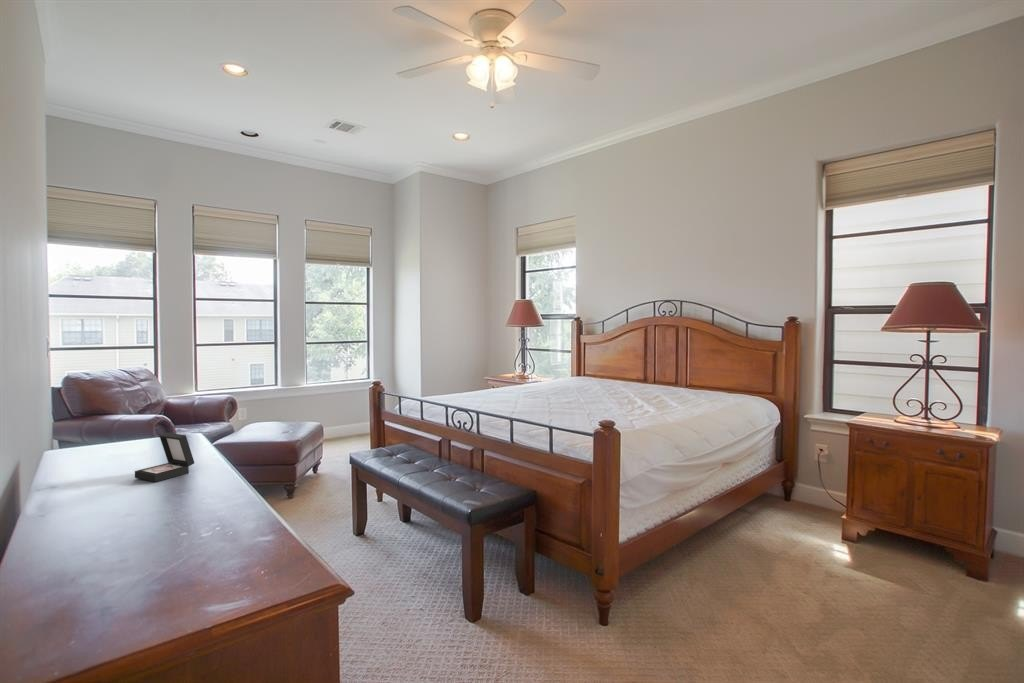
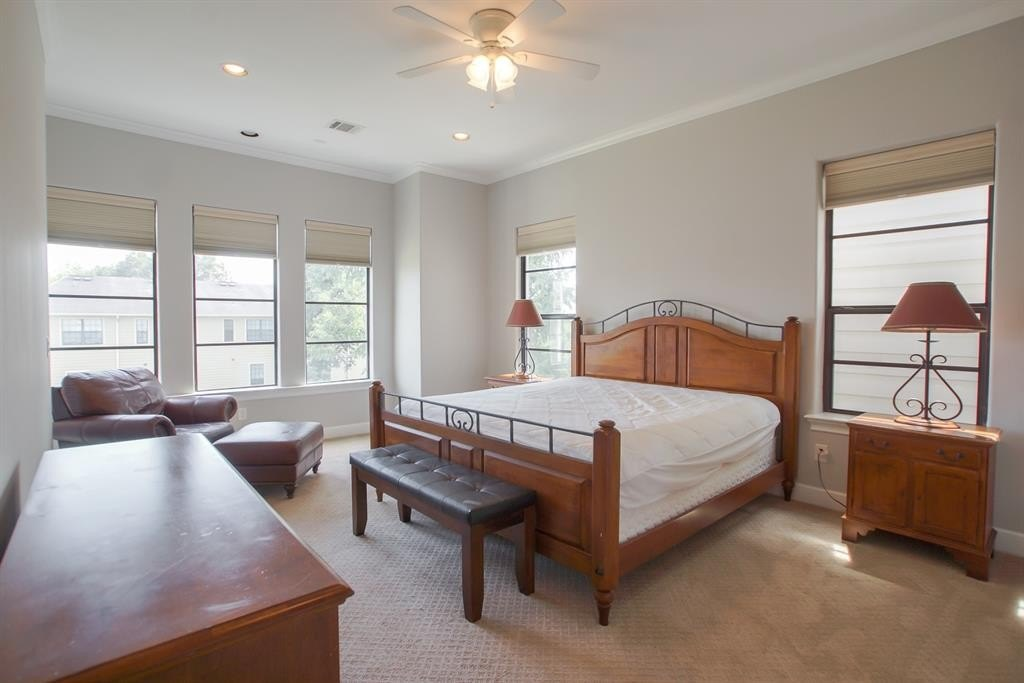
- jewelry box [134,431,195,483]
